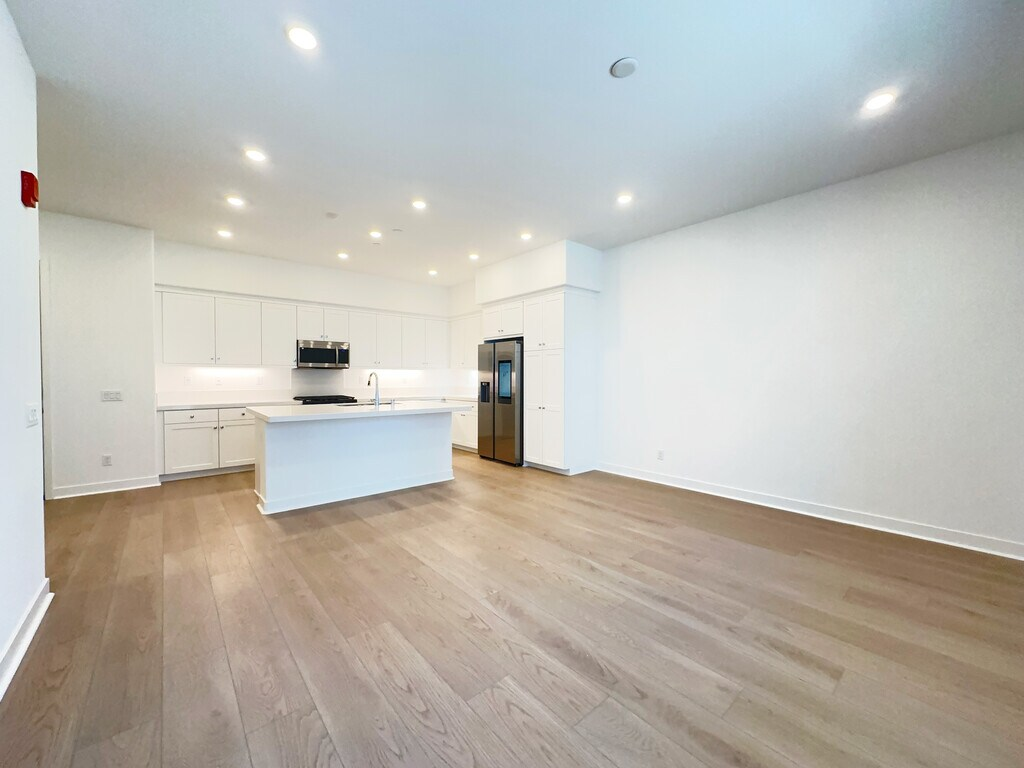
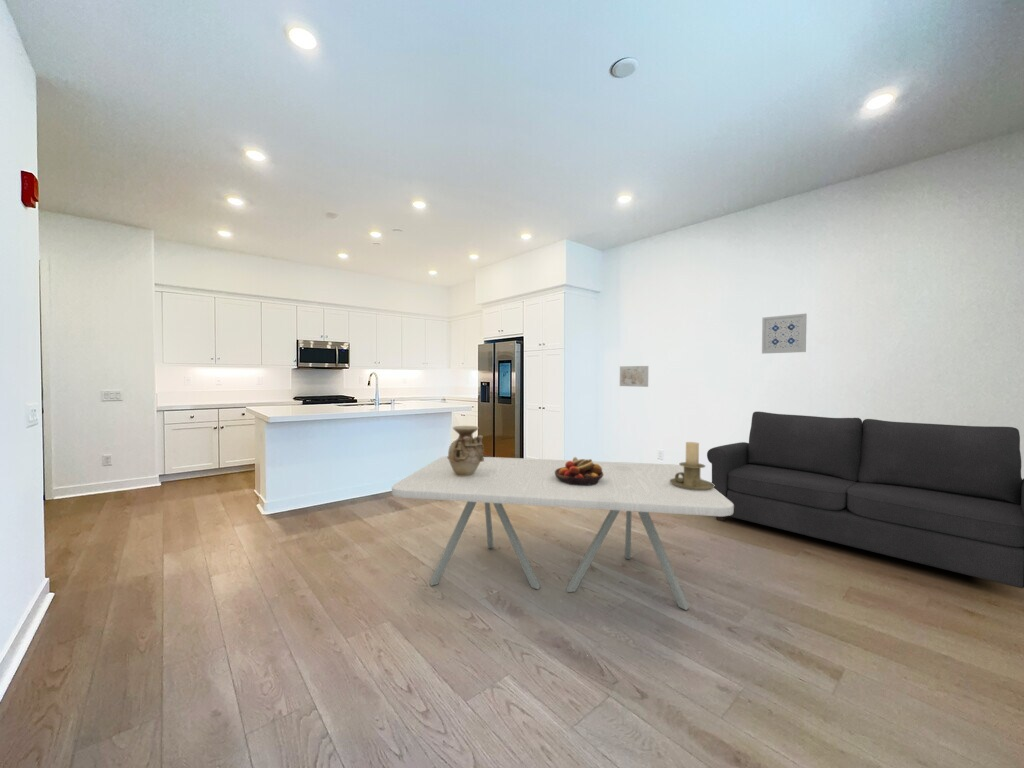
+ vase [447,425,485,476]
+ dining table [391,455,734,611]
+ candle holder [670,441,715,490]
+ wall art [761,313,808,355]
+ wall art [619,365,649,388]
+ sofa [706,411,1024,589]
+ fruit bowl [555,456,604,486]
